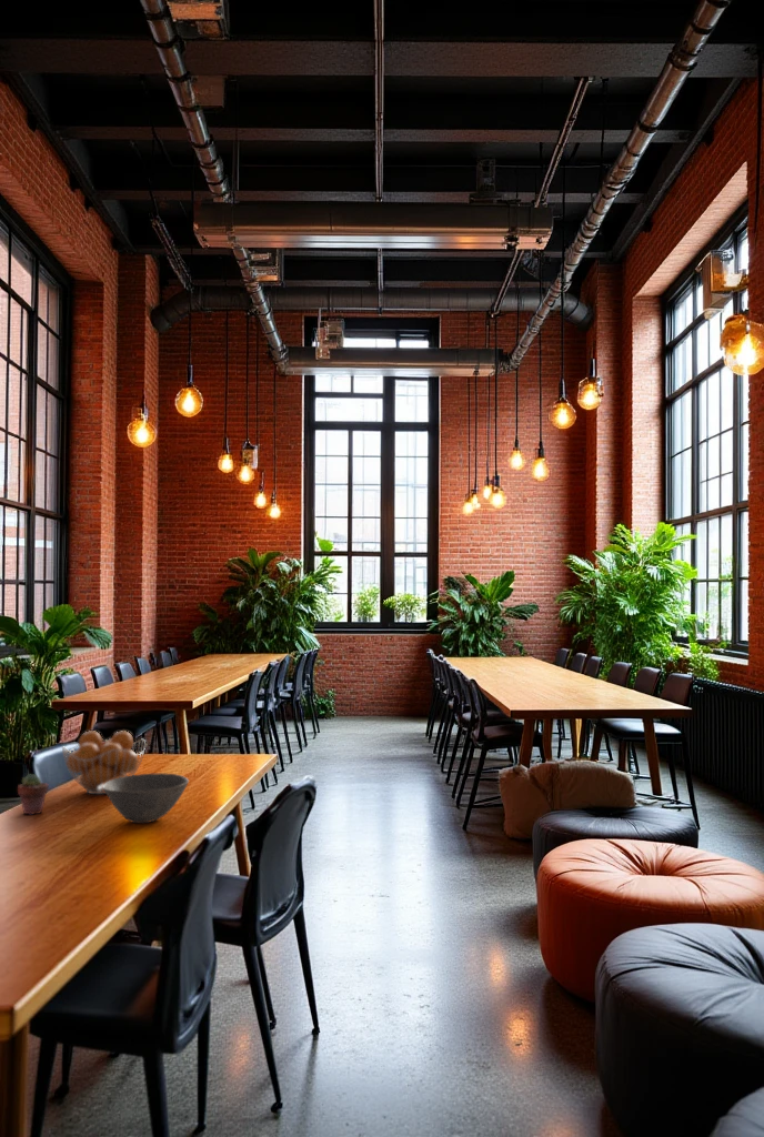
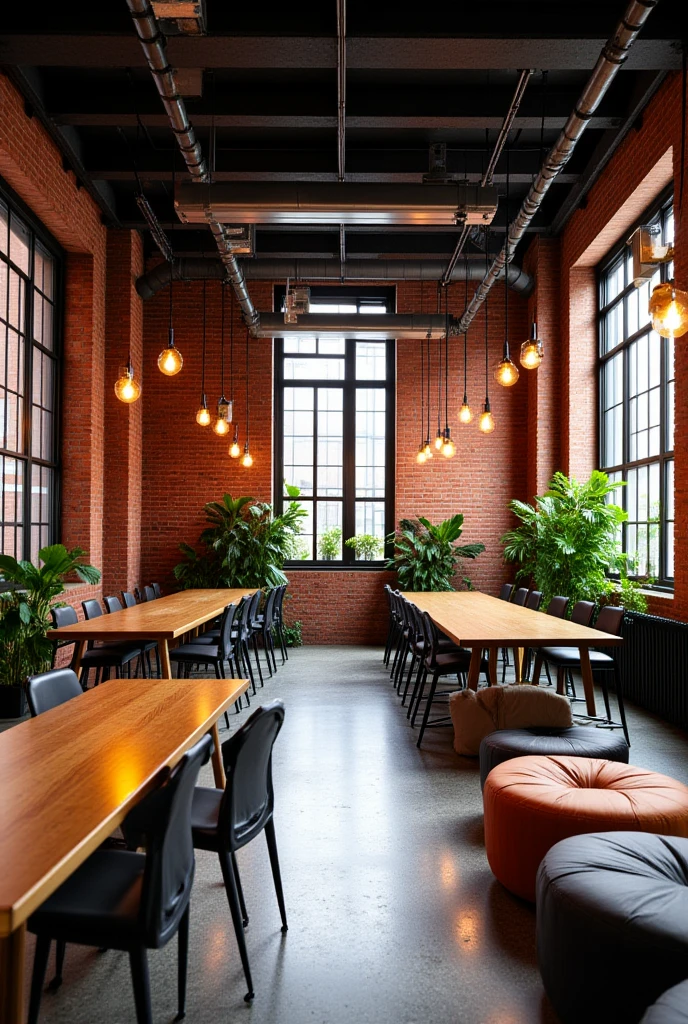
- fruit basket [61,730,147,795]
- potted succulent [17,773,50,816]
- bowl [103,772,190,824]
